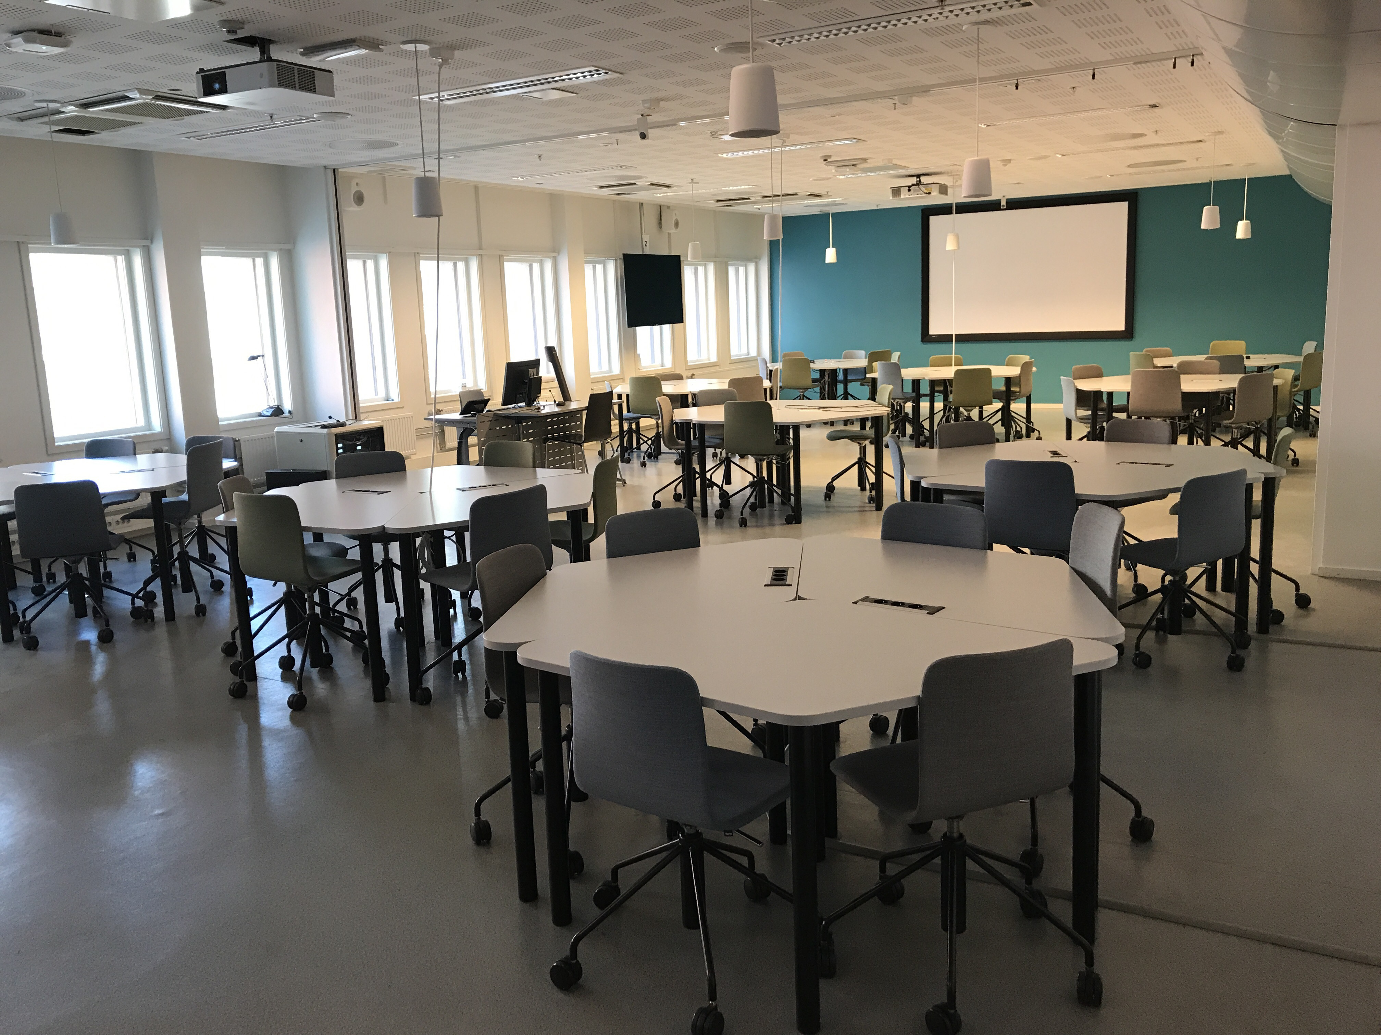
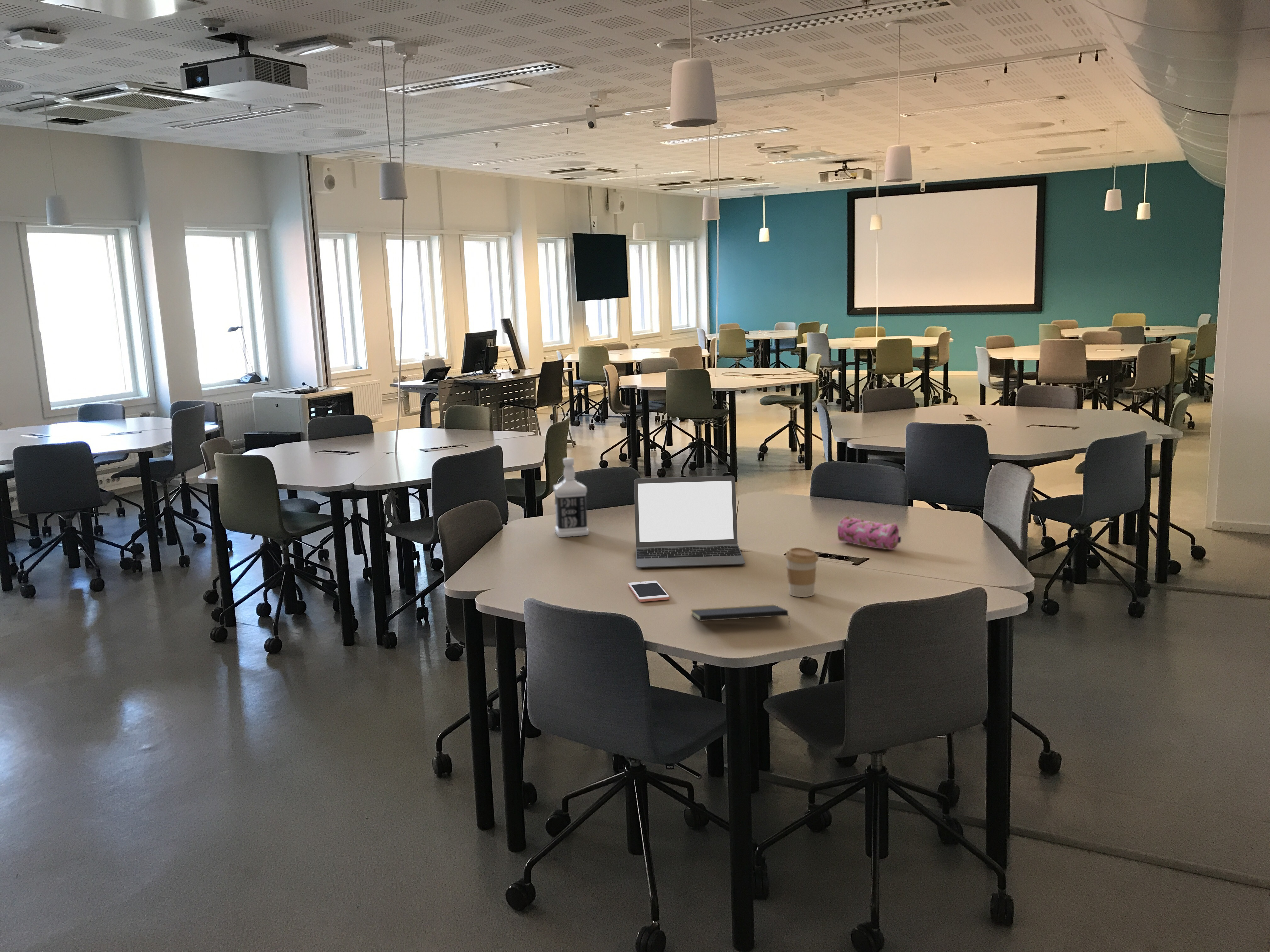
+ notepad [690,604,791,628]
+ cell phone [628,580,670,602]
+ pencil case [837,516,901,550]
+ coffee cup [785,547,819,598]
+ bottle [553,457,589,538]
+ laptop [634,475,746,568]
